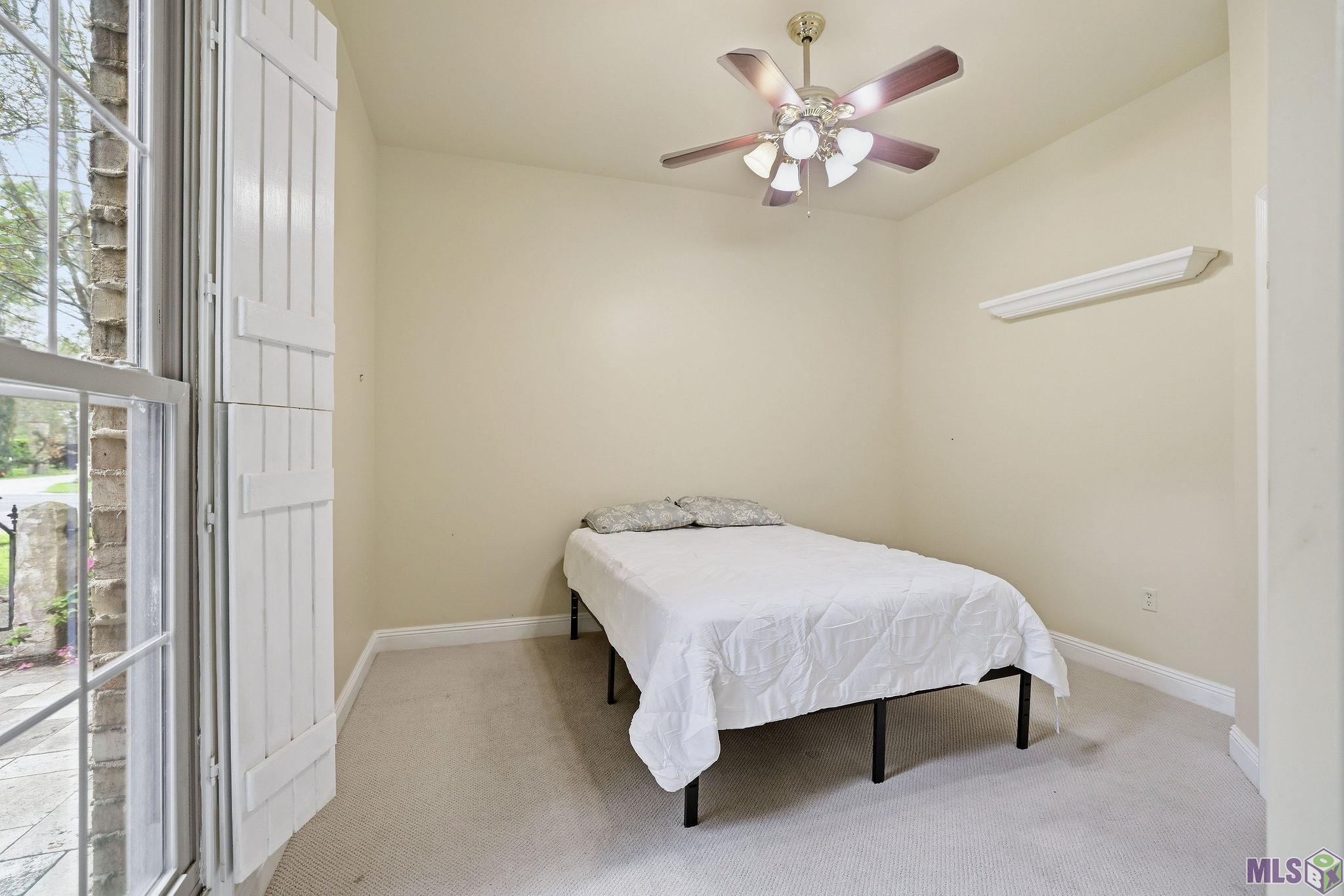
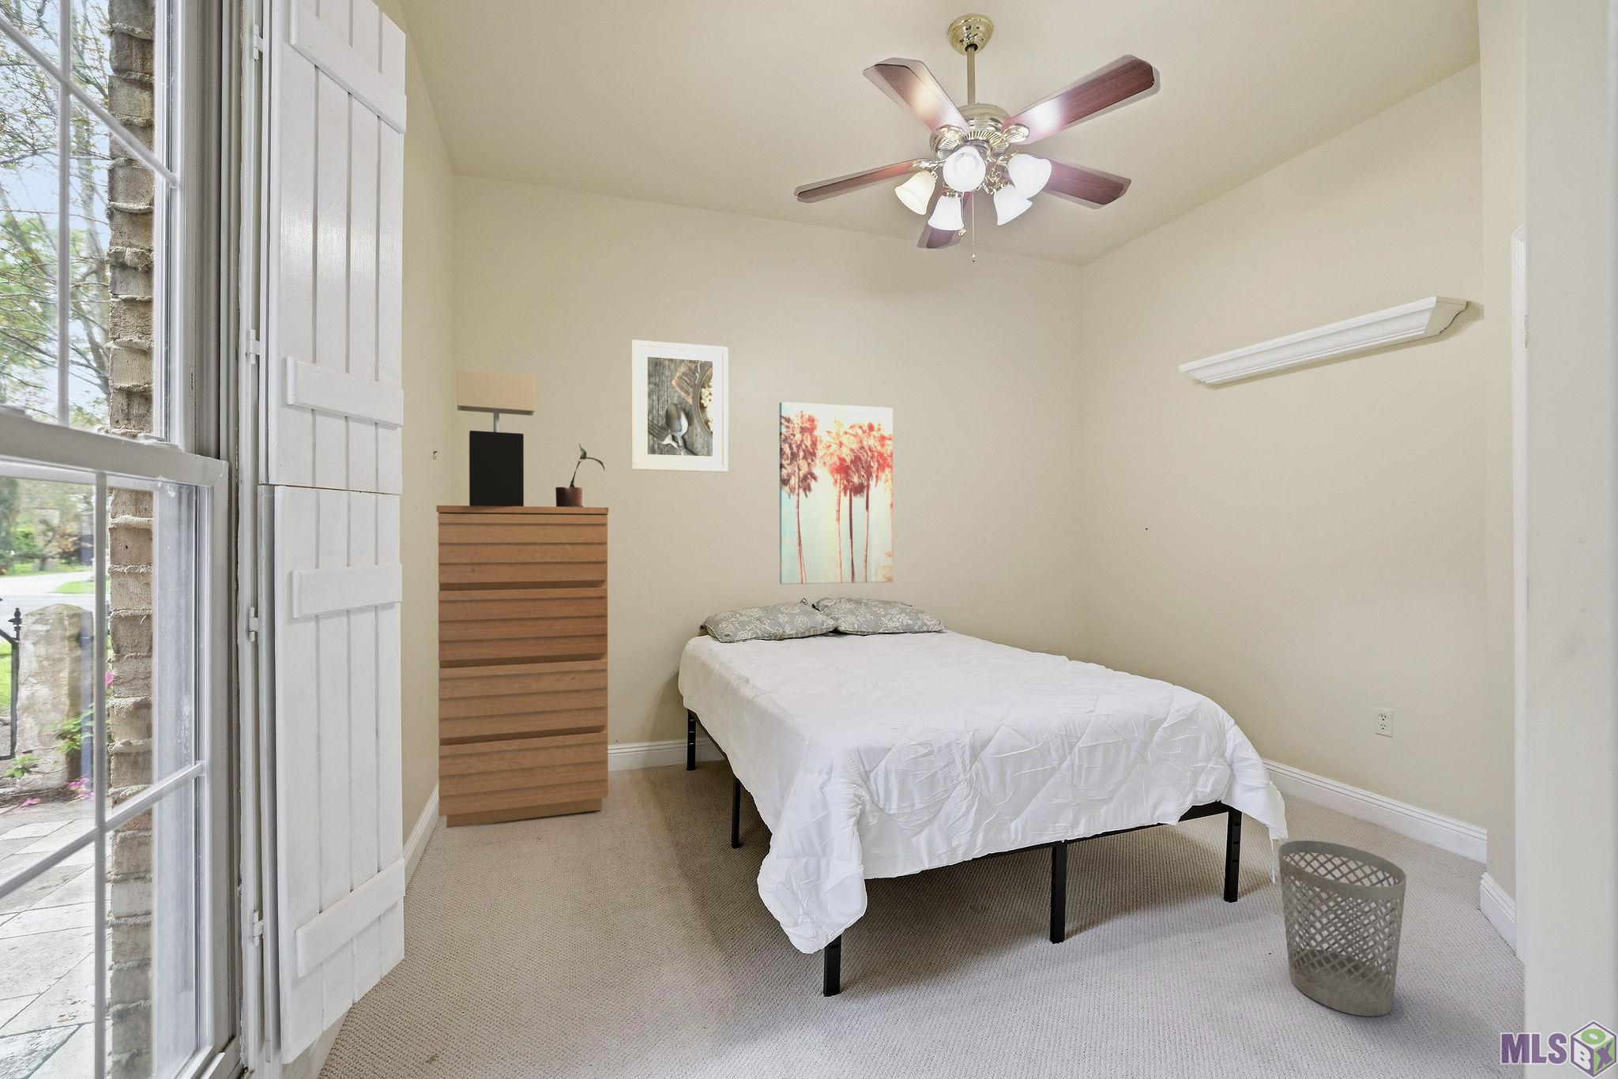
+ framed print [631,338,730,473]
+ potted plant [555,443,606,507]
+ wall art [779,401,893,585]
+ table lamp [456,368,536,506]
+ wastebasket [1276,839,1407,1018]
+ dresser [436,505,609,829]
